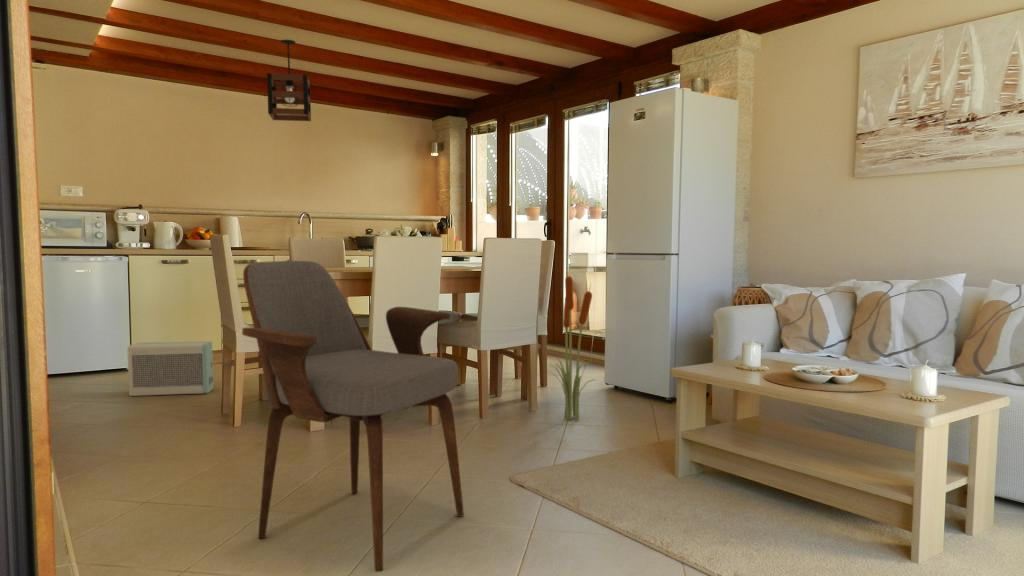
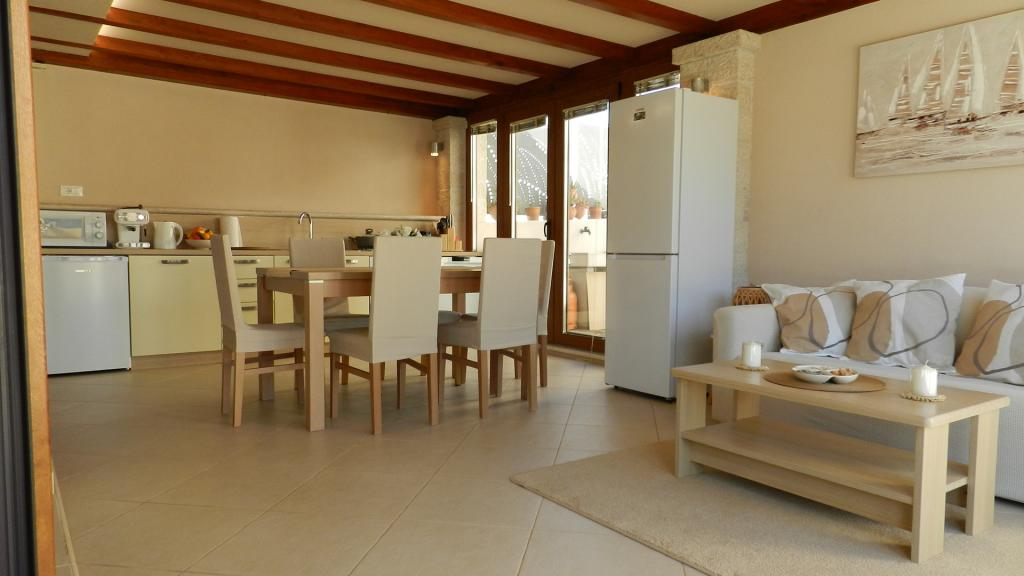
- armchair [241,260,465,573]
- air purifier [126,340,214,397]
- pendant light [266,39,312,122]
- decorative plant [546,269,596,422]
